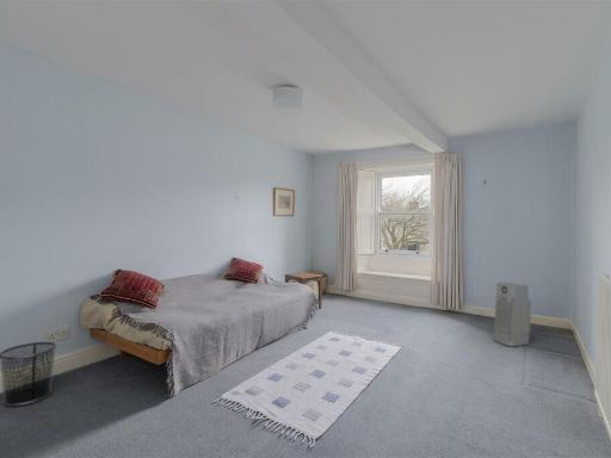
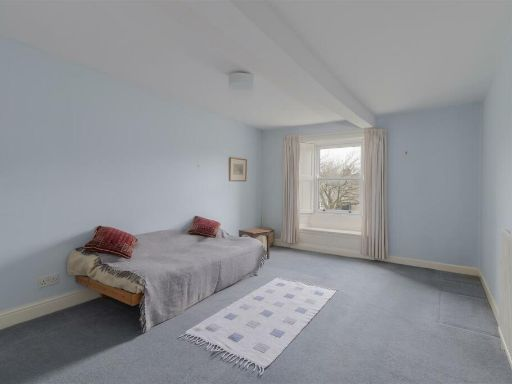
- waste bin [0,341,57,408]
- air purifier [492,281,532,347]
